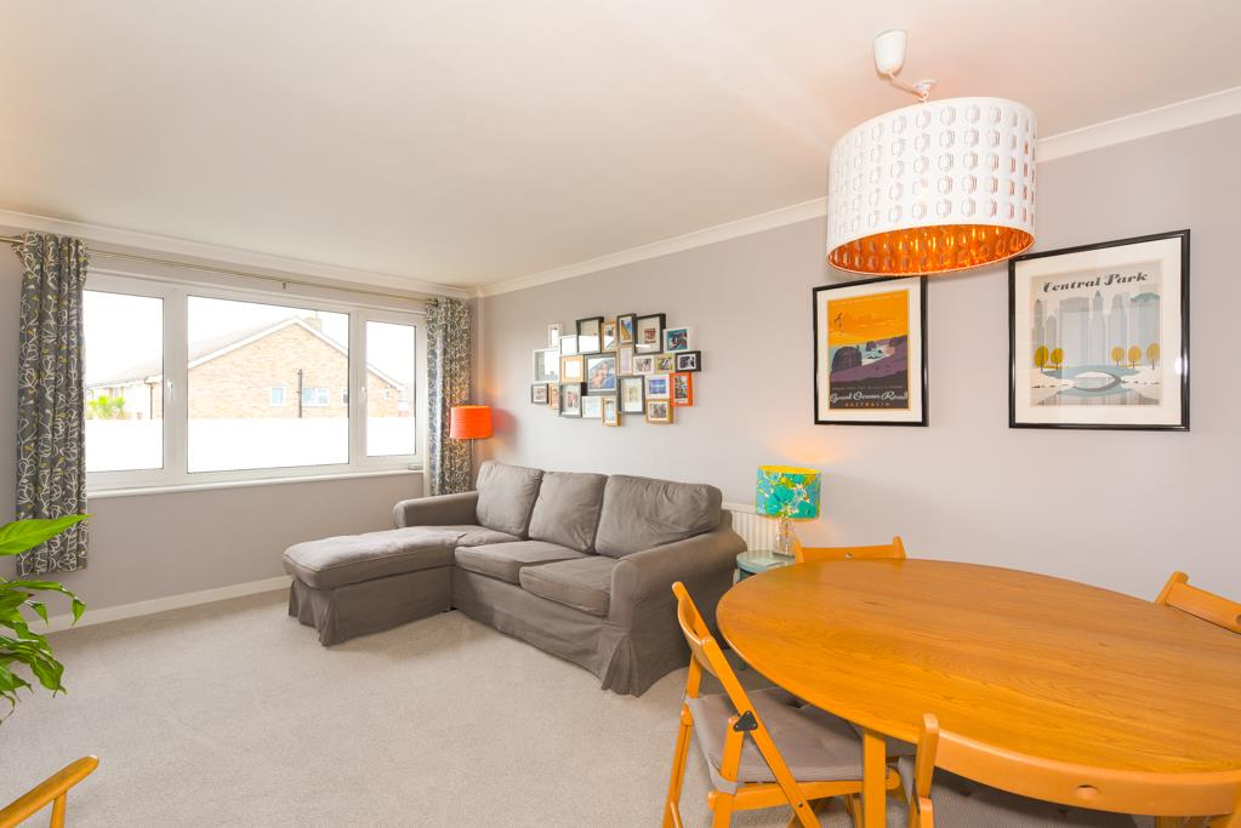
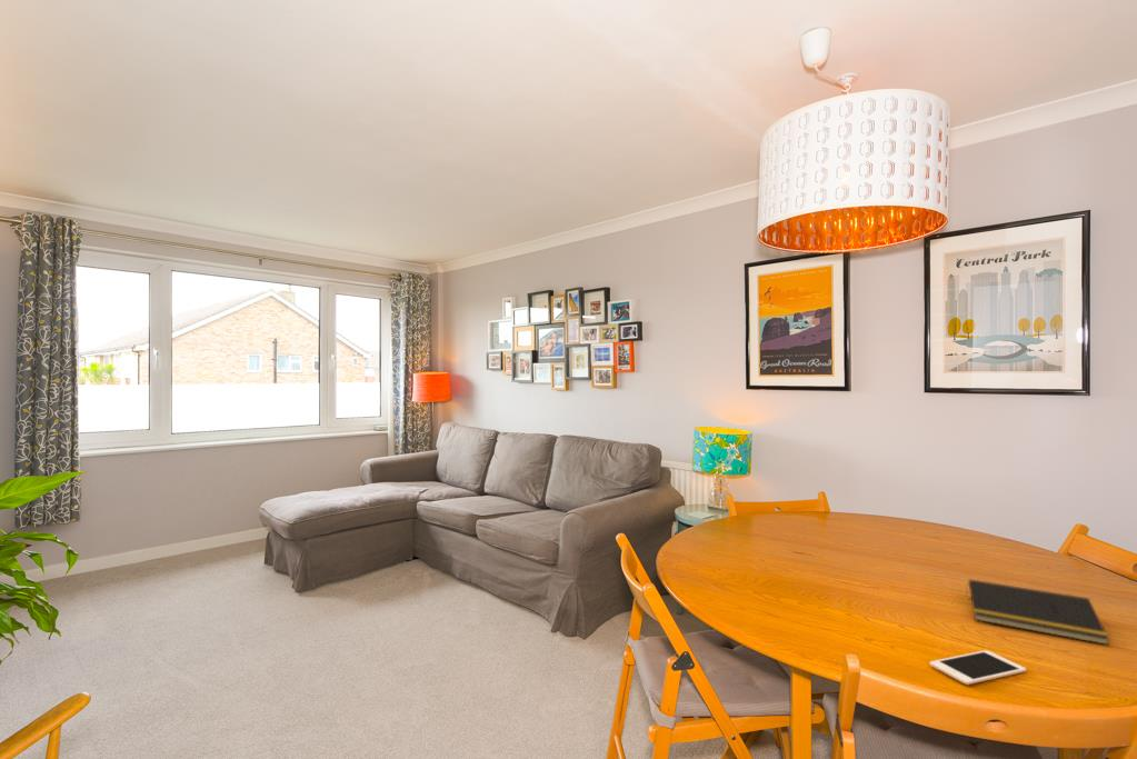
+ cell phone [929,649,1027,686]
+ notepad [965,578,1110,646]
